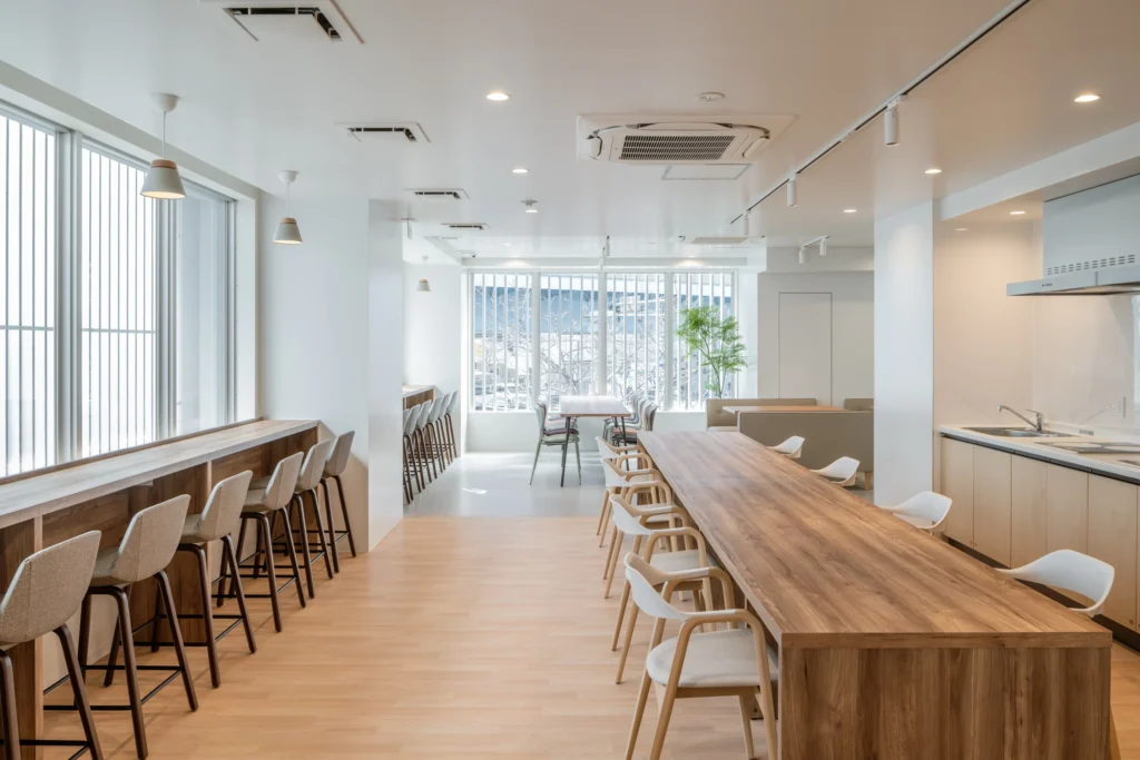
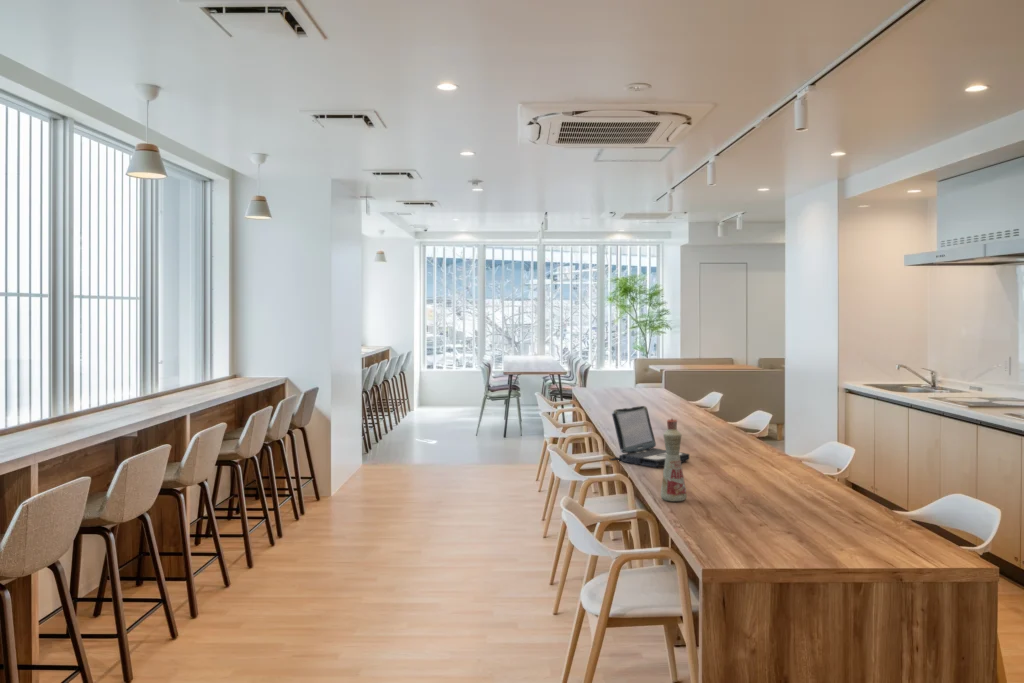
+ laptop [608,405,690,468]
+ bottle [660,417,688,502]
